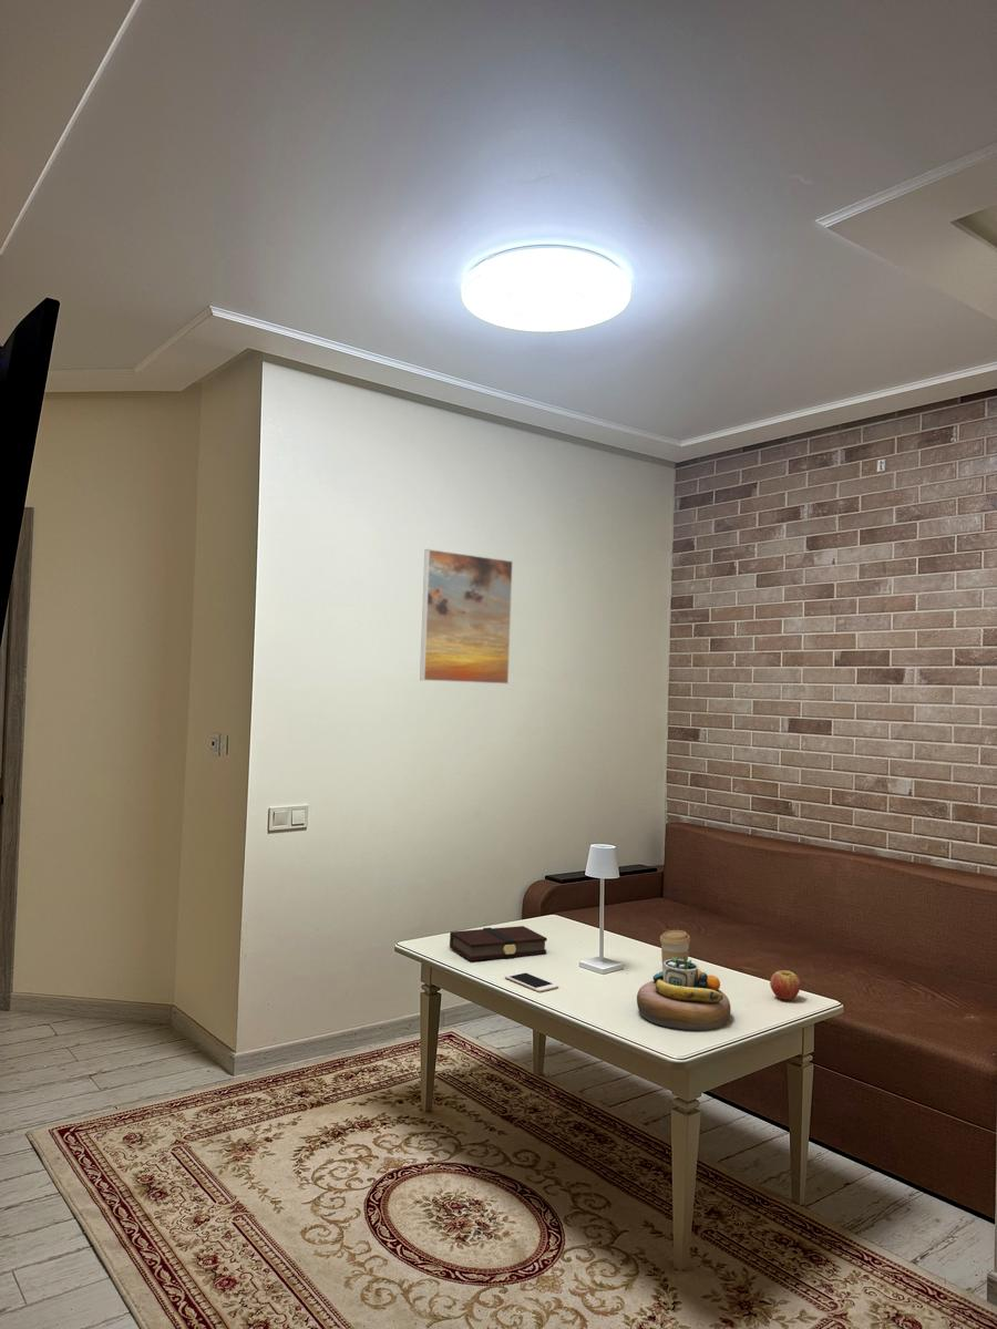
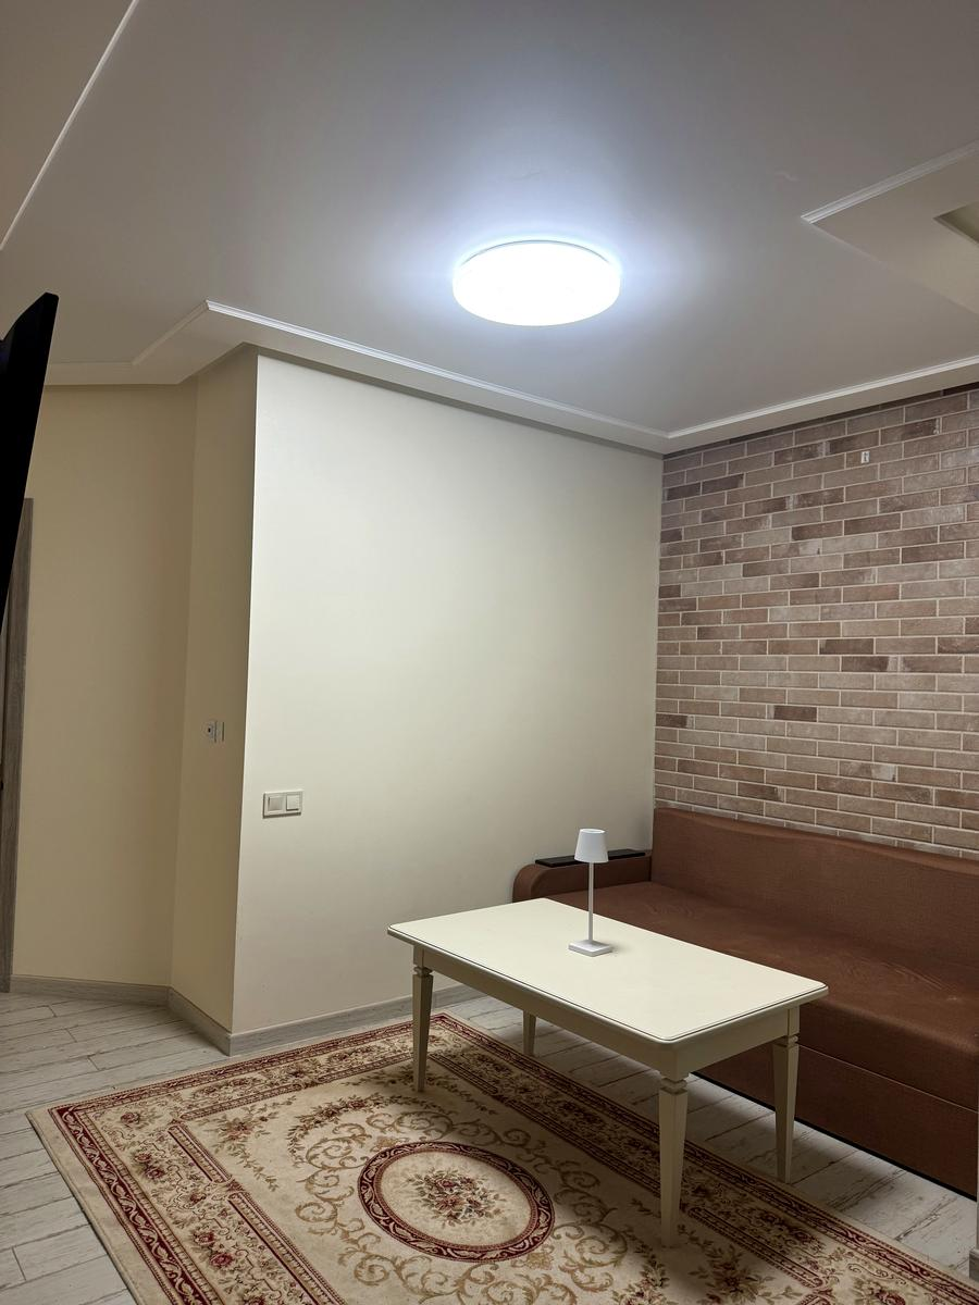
- cell phone [504,970,559,993]
- decorative bowl [636,956,732,1031]
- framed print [419,548,514,686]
- book [449,925,548,961]
- coffee cup [659,929,691,971]
- fruit [769,969,802,1001]
